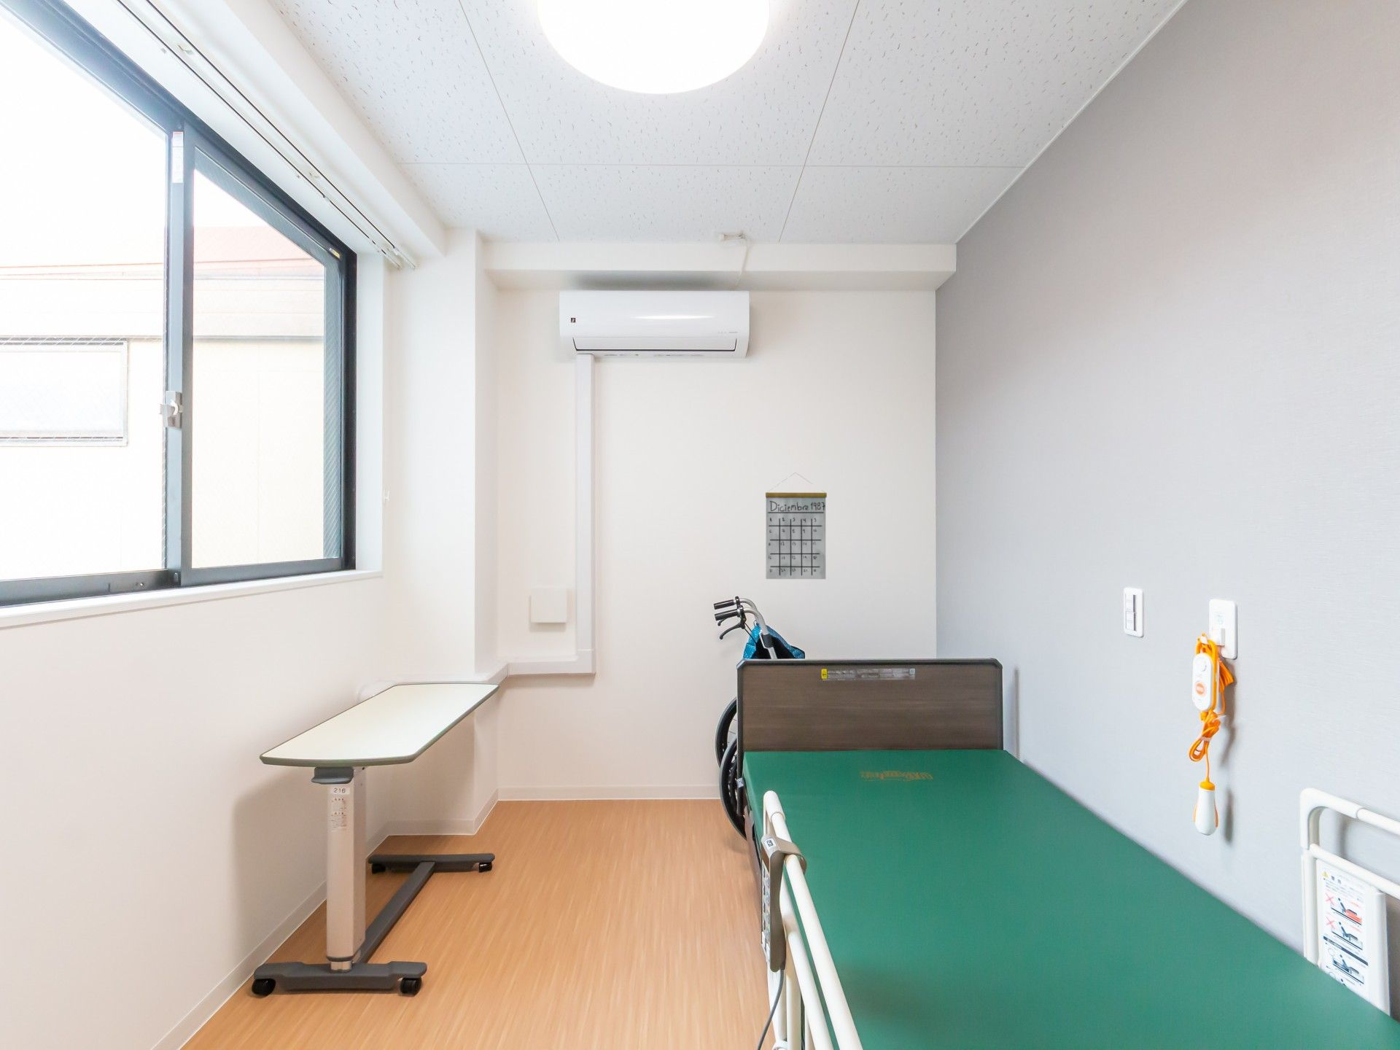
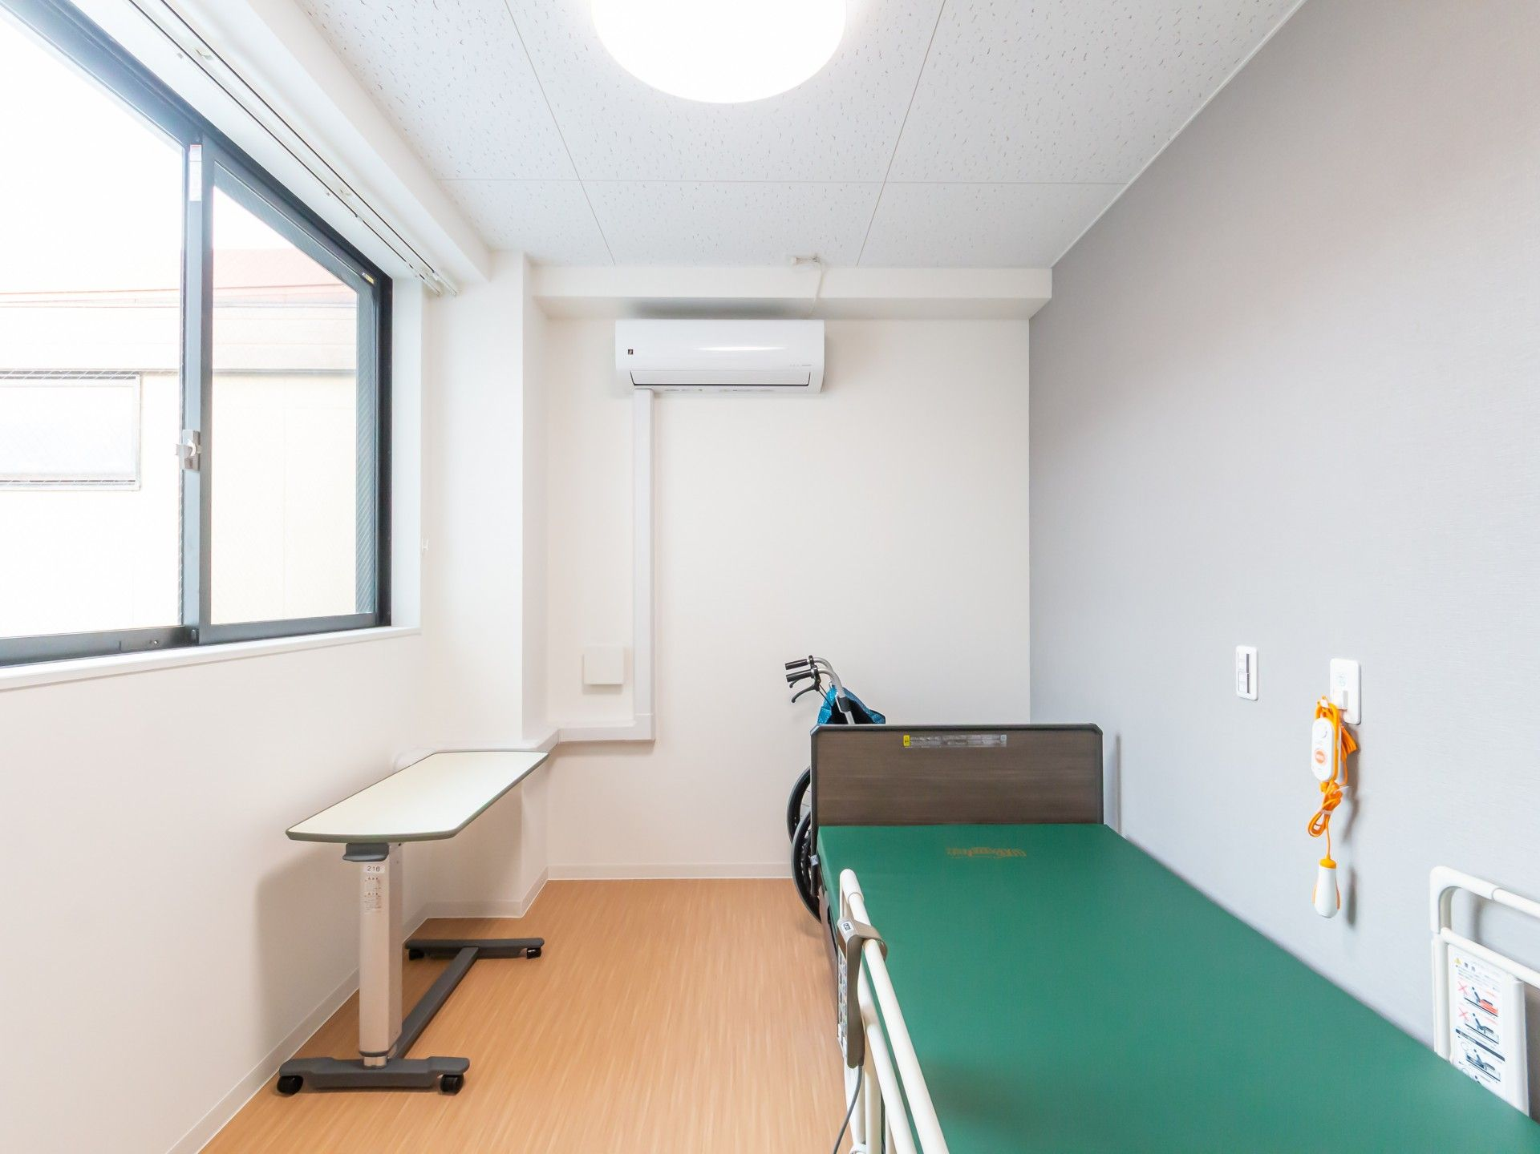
- calendar [765,472,828,580]
